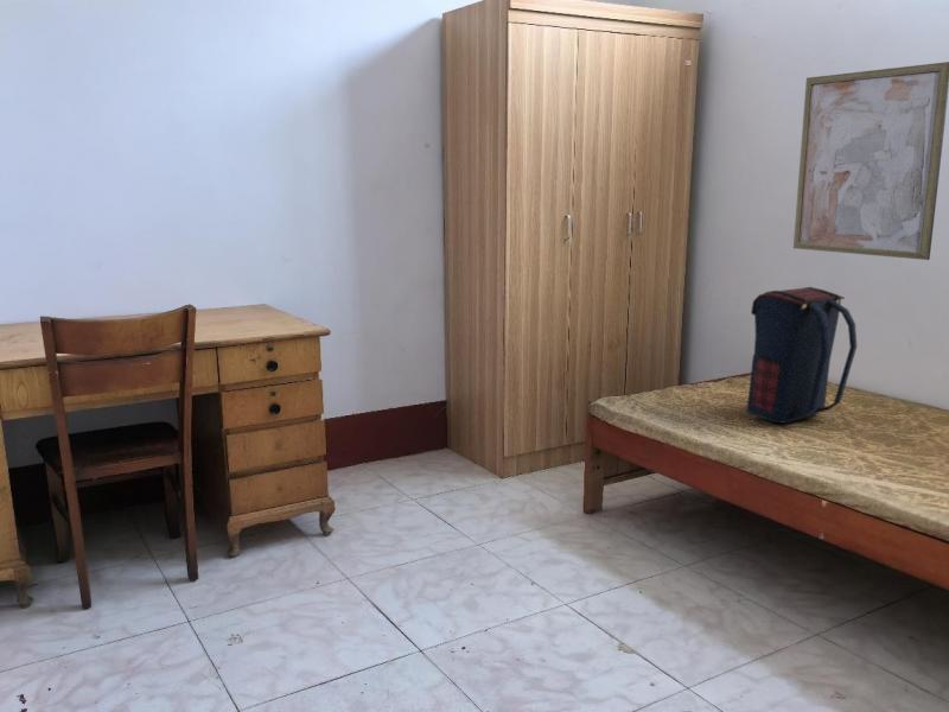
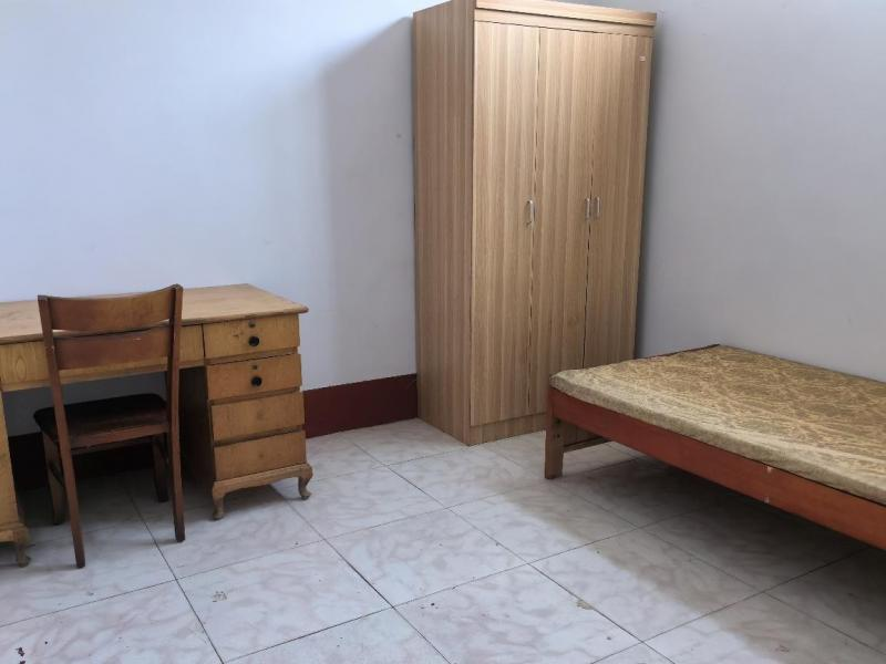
- wall art [792,61,949,261]
- satchel [745,286,858,425]
